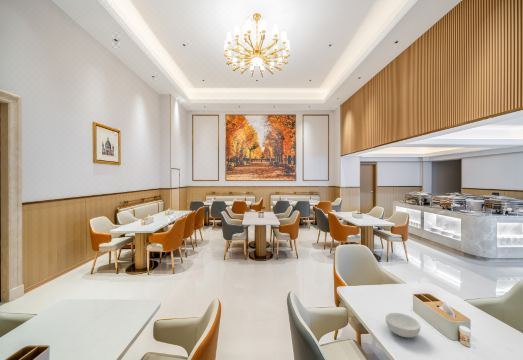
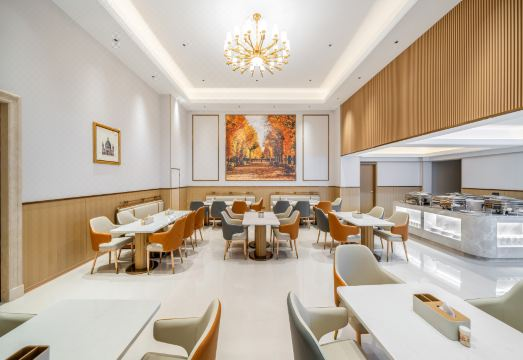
- cereal bowl [385,312,421,339]
